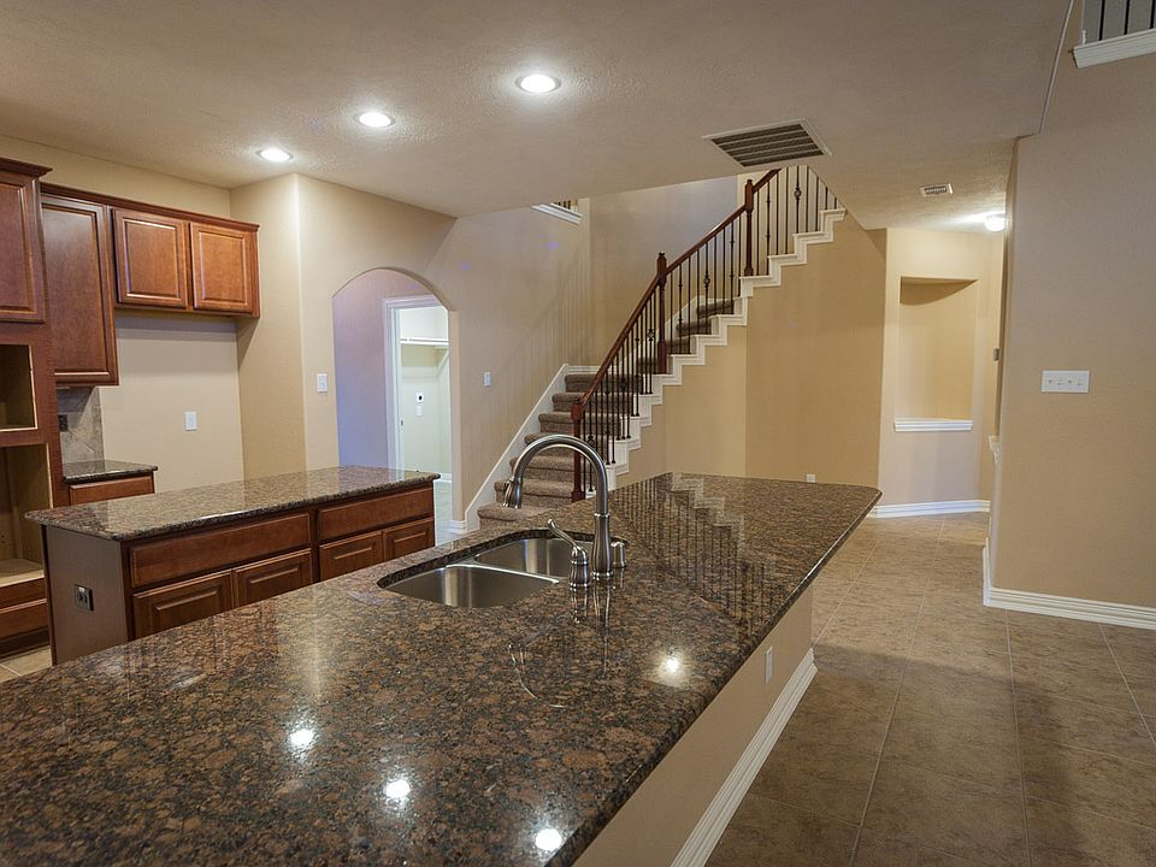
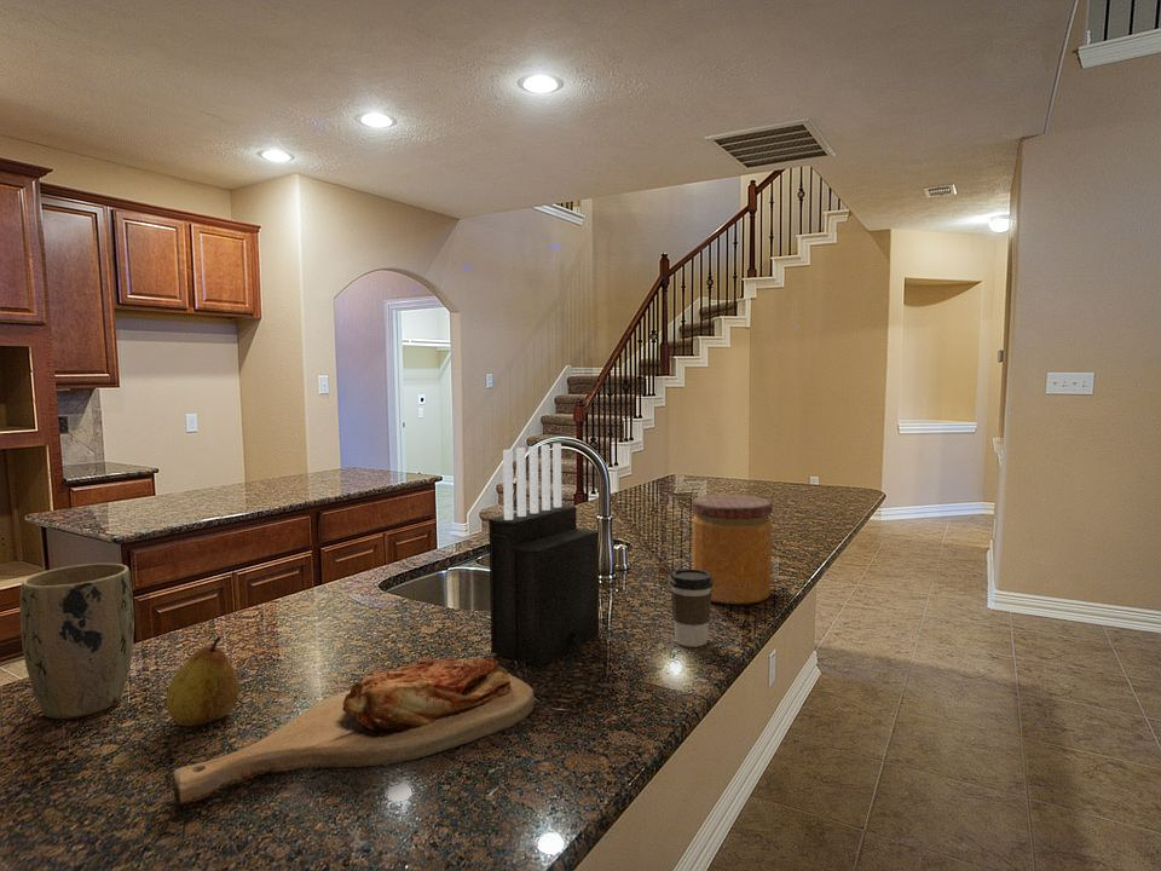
+ coffee cup [669,567,714,648]
+ fruit [166,635,239,727]
+ cutting board [172,657,536,806]
+ plant pot [19,563,135,720]
+ knife block [487,443,600,669]
+ jar [692,494,774,605]
